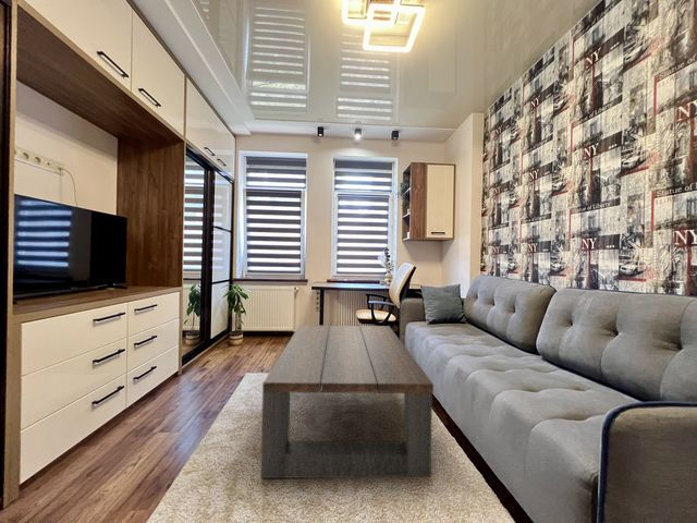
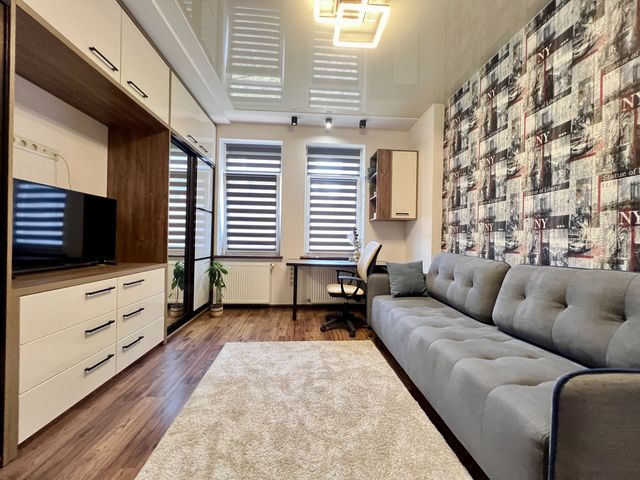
- coffee table [260,324,435,479]
